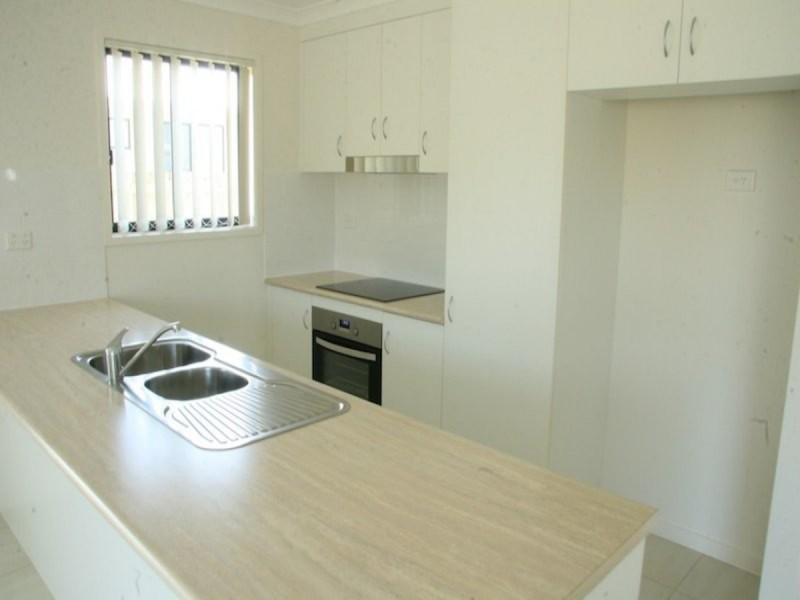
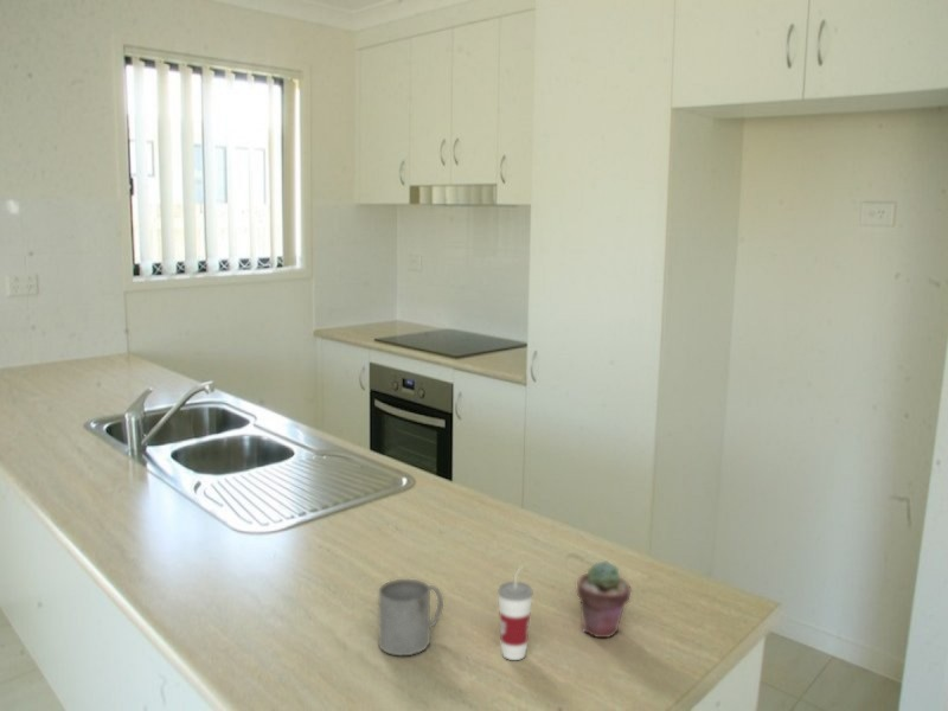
+ cup [497,565,534,661]
+ mug [378,578,444,656]
+ potted succulent [576,559,633,639]
